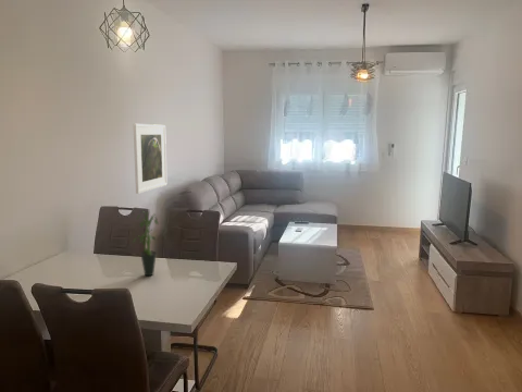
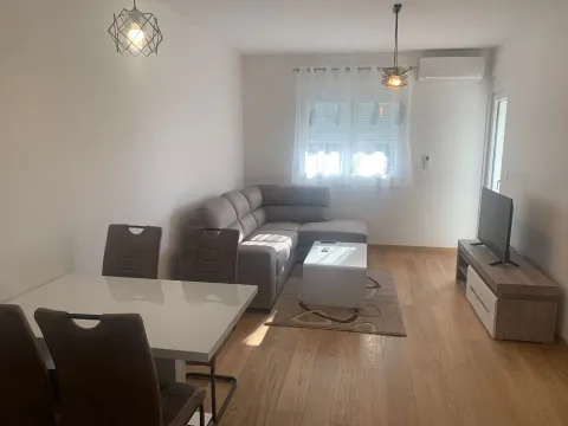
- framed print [133,123,169,195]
- potted plant [132,210,160,277]
